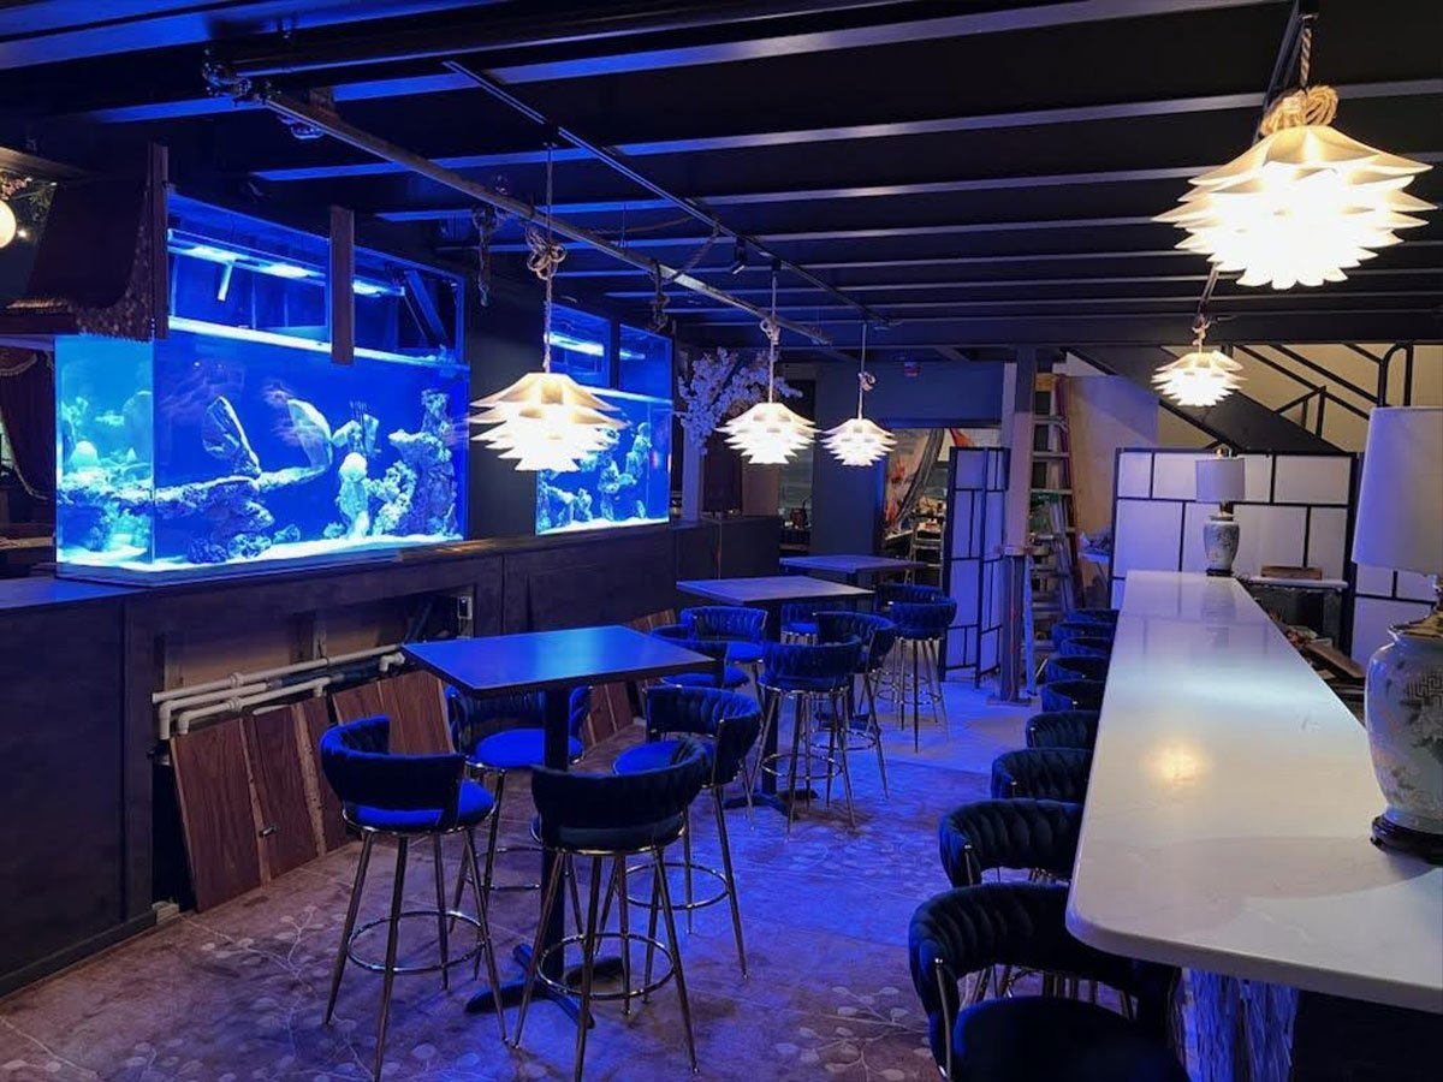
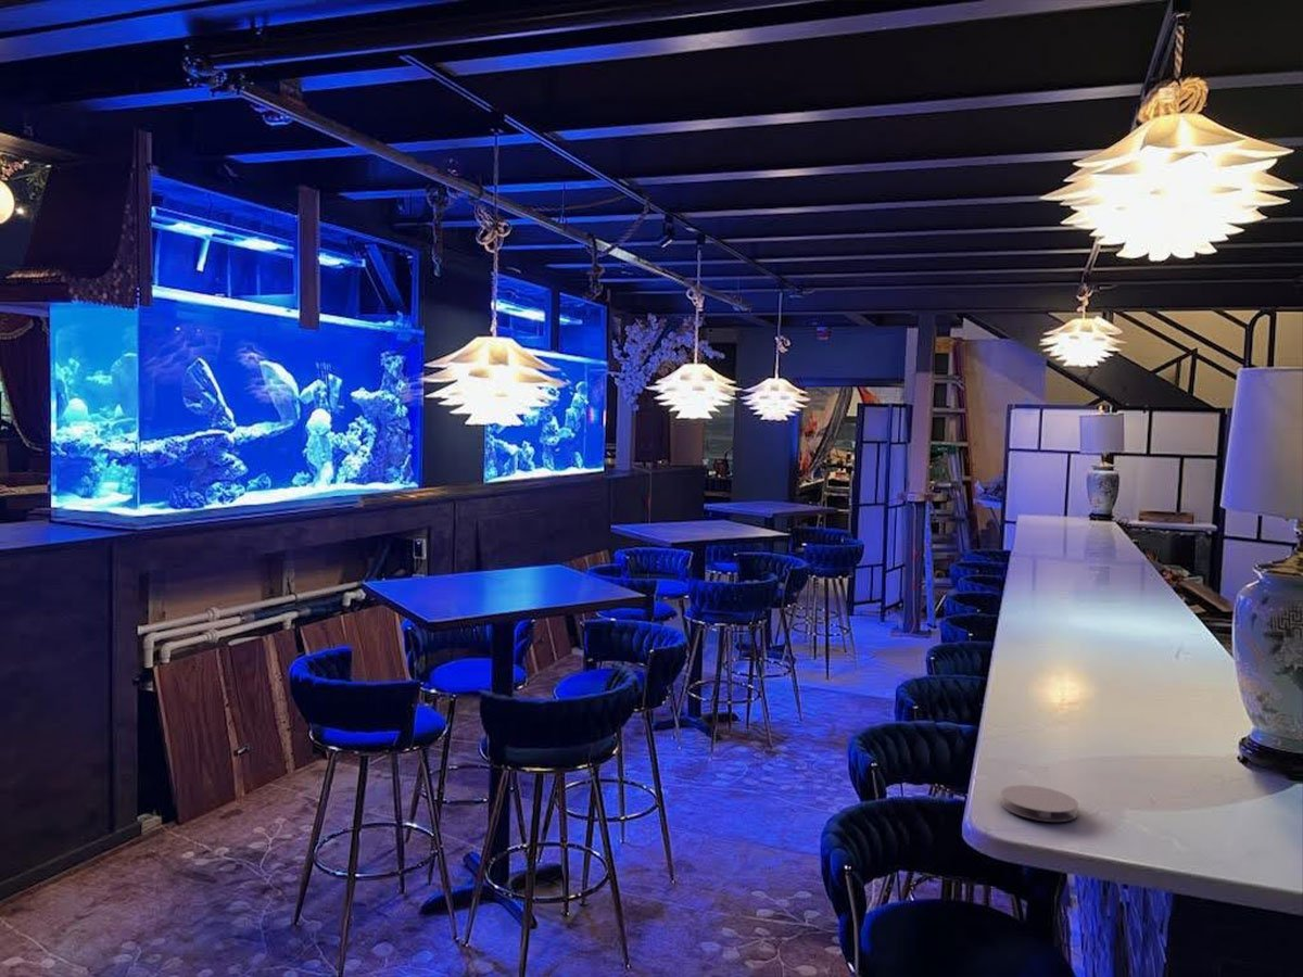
+ coaster [1000,784,1079,823]
